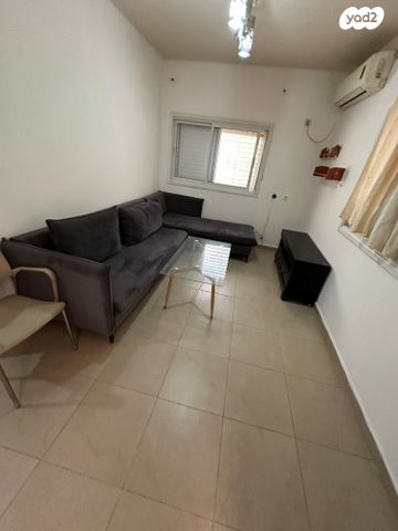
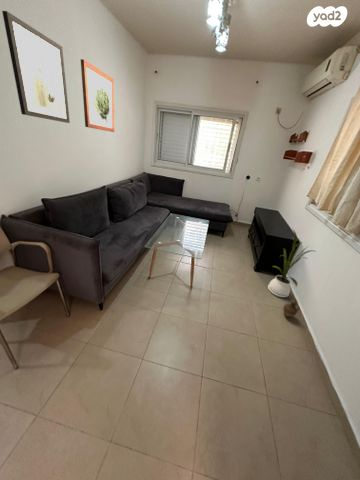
+ house plant [267,229,315,298]
+ wall art [80,58,115,133]
+ wall art [1,10,71,124]
+ ceramic jug [282,299,300,318]
